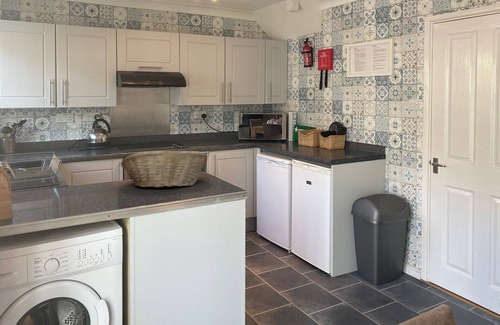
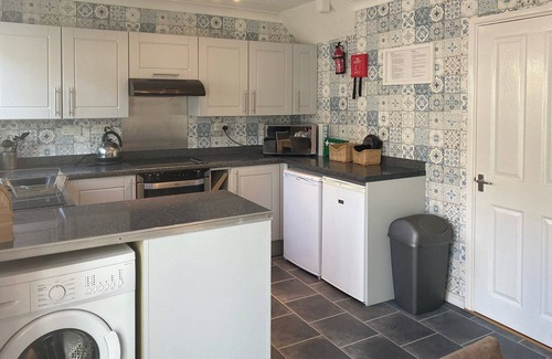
- fruit basket [120,150,208,189]
